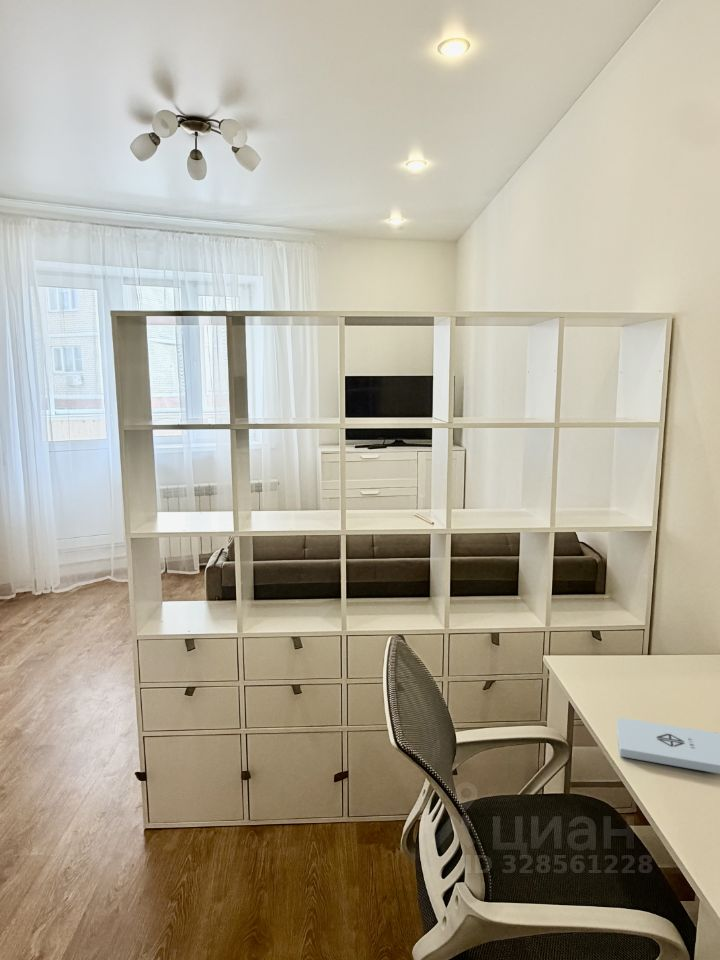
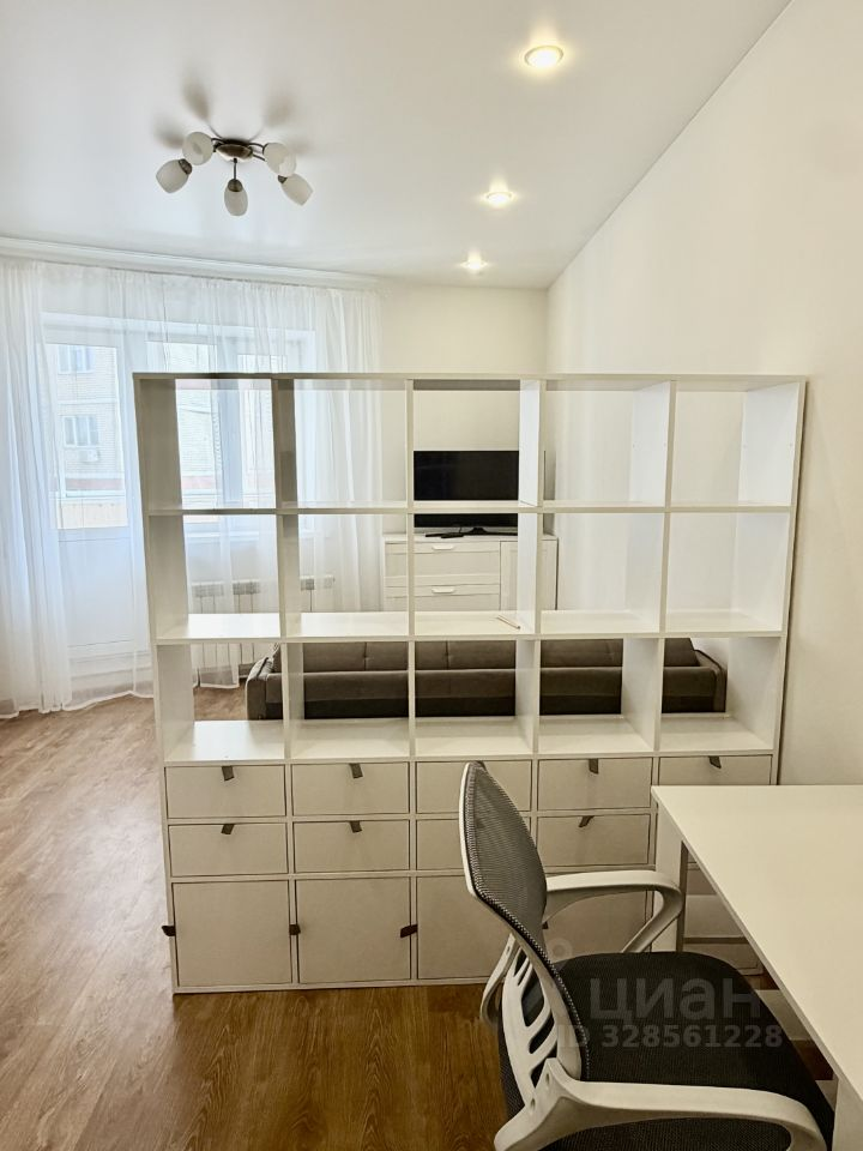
- notepad [616,717,720,775]
